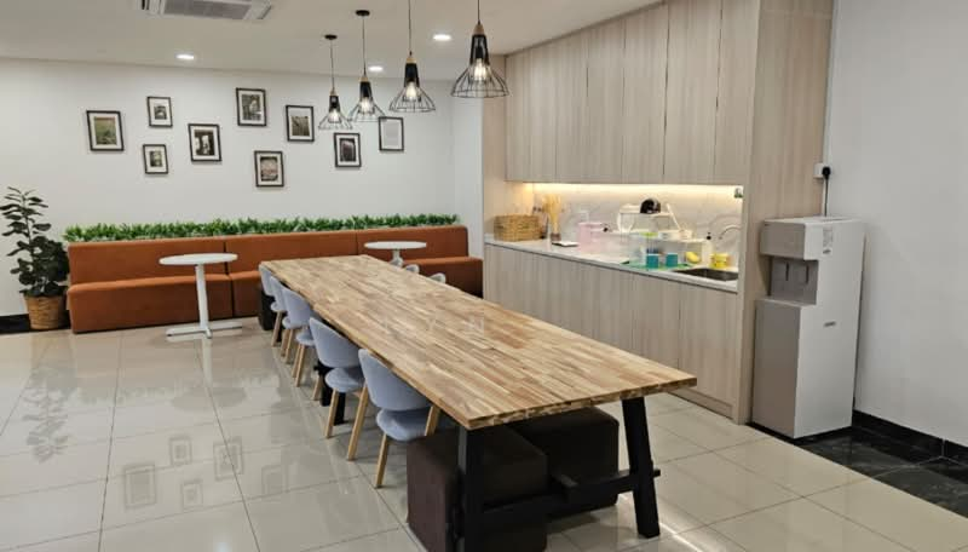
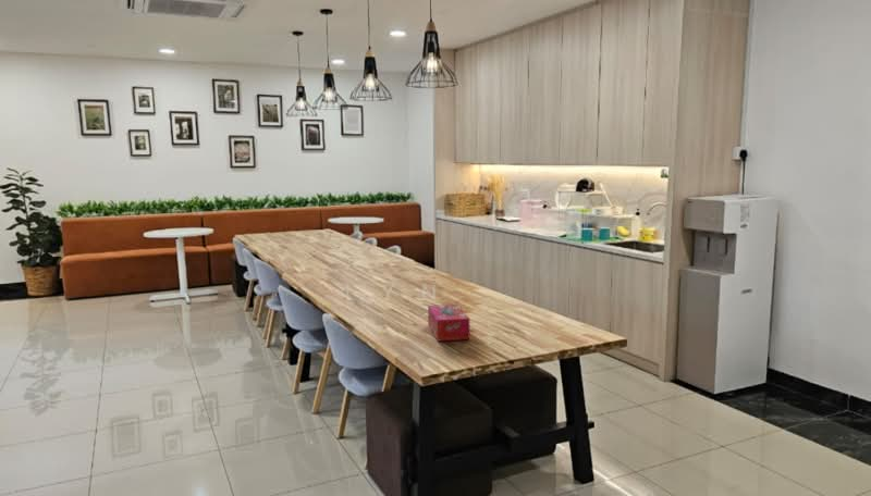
+ tissue box [427,303,470,342]
